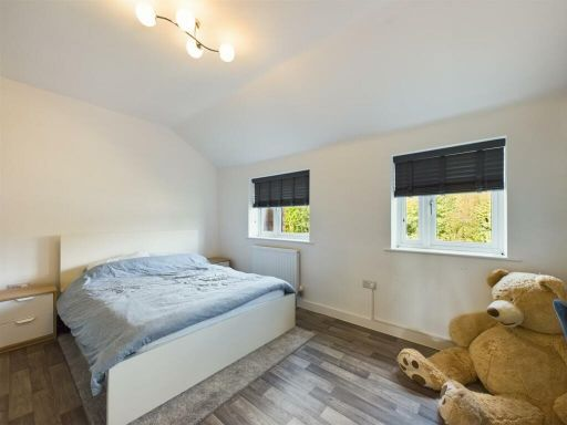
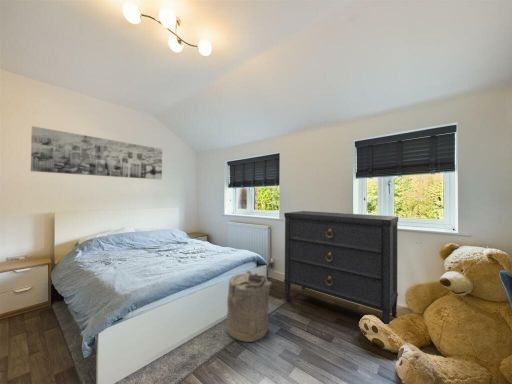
+ dresser [283,210,399,325]
+ wall art [30,125,163,181]
+ laundry hamper [226,270,273,343]
